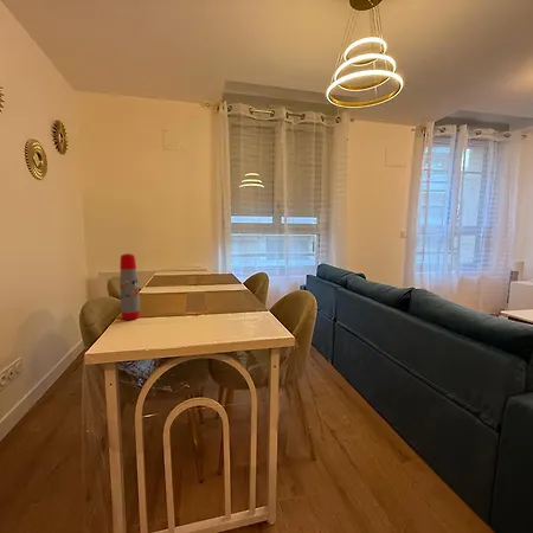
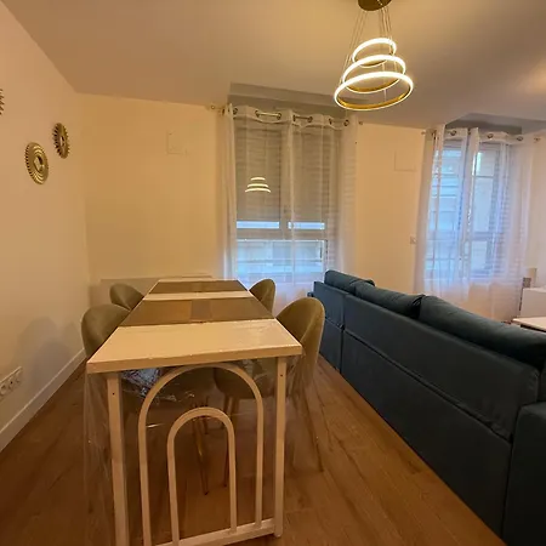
- water bottle [118,252,141,321]
